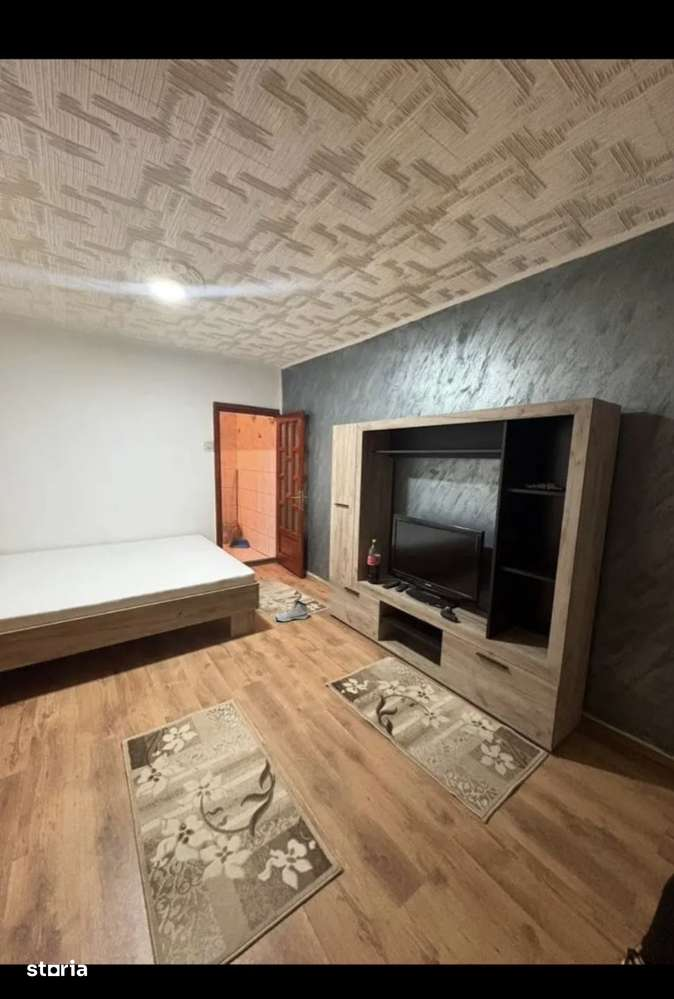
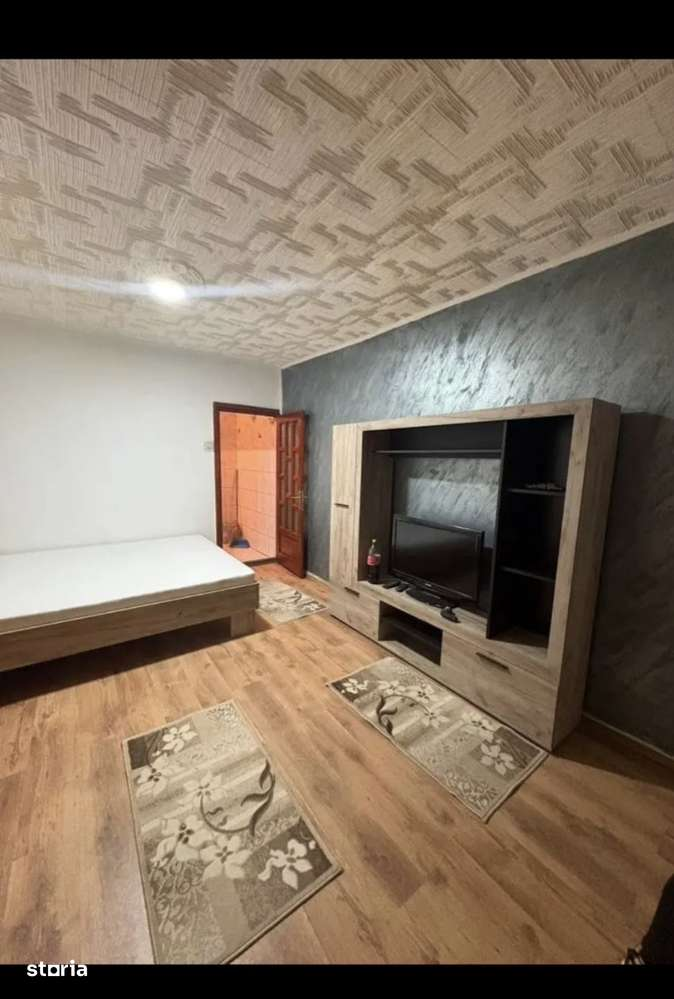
- sneaker [274,599,309,623]
